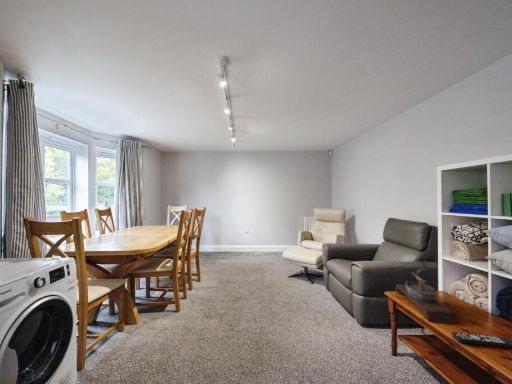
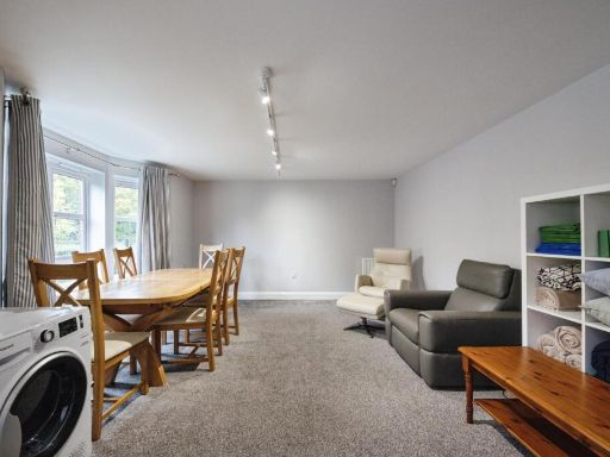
- remote control [450,331,512,349]
- bonsai tree [395,259,456,324]
